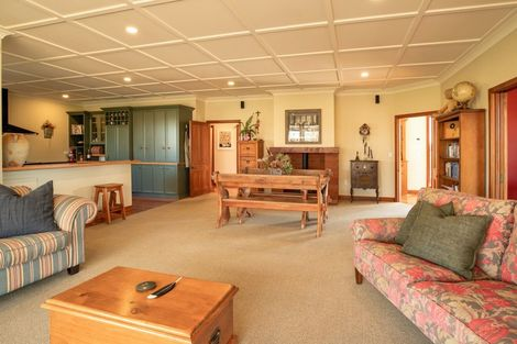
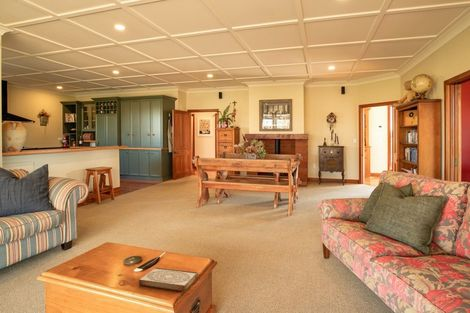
+ book [138,267,199,292]
